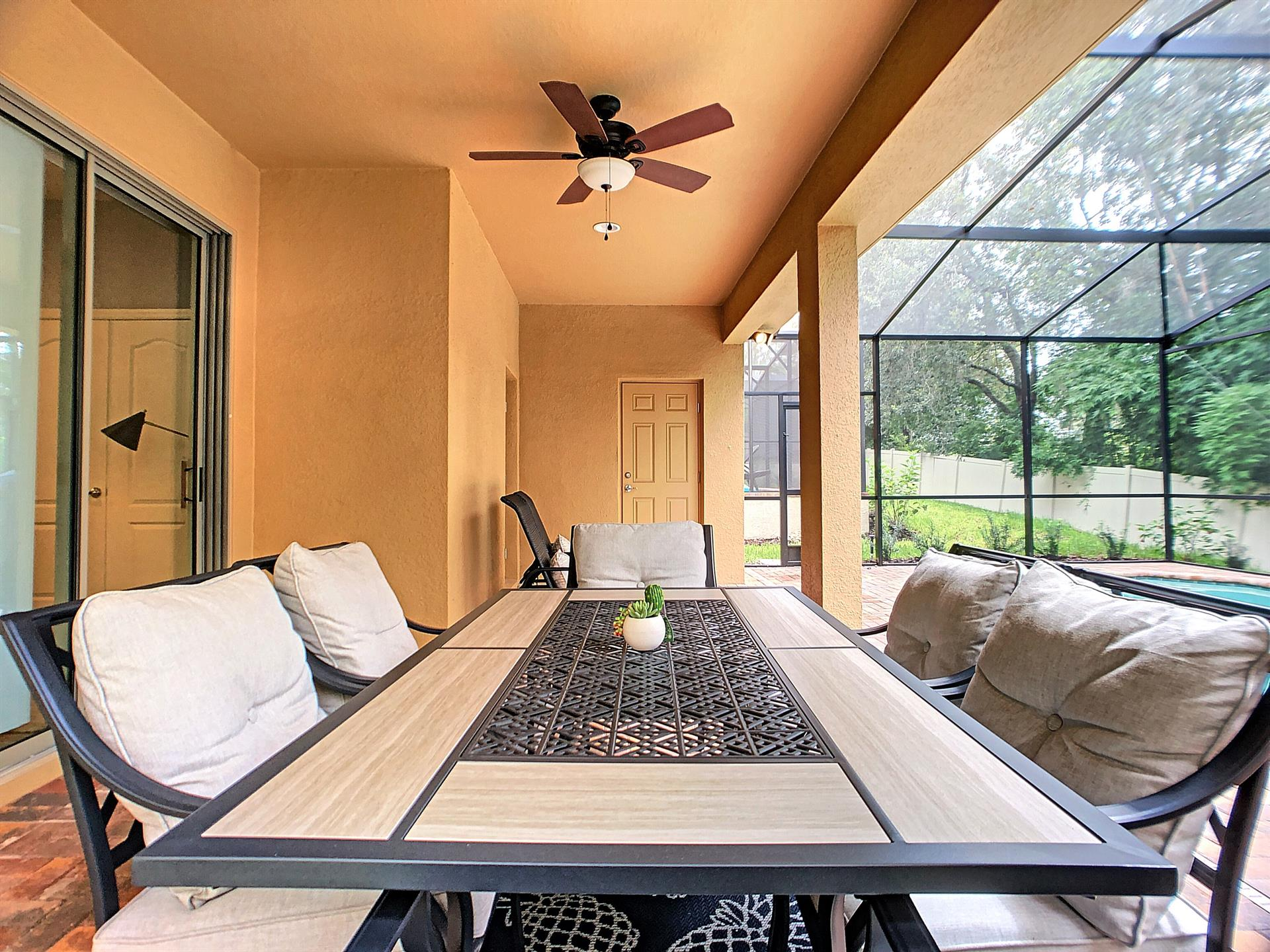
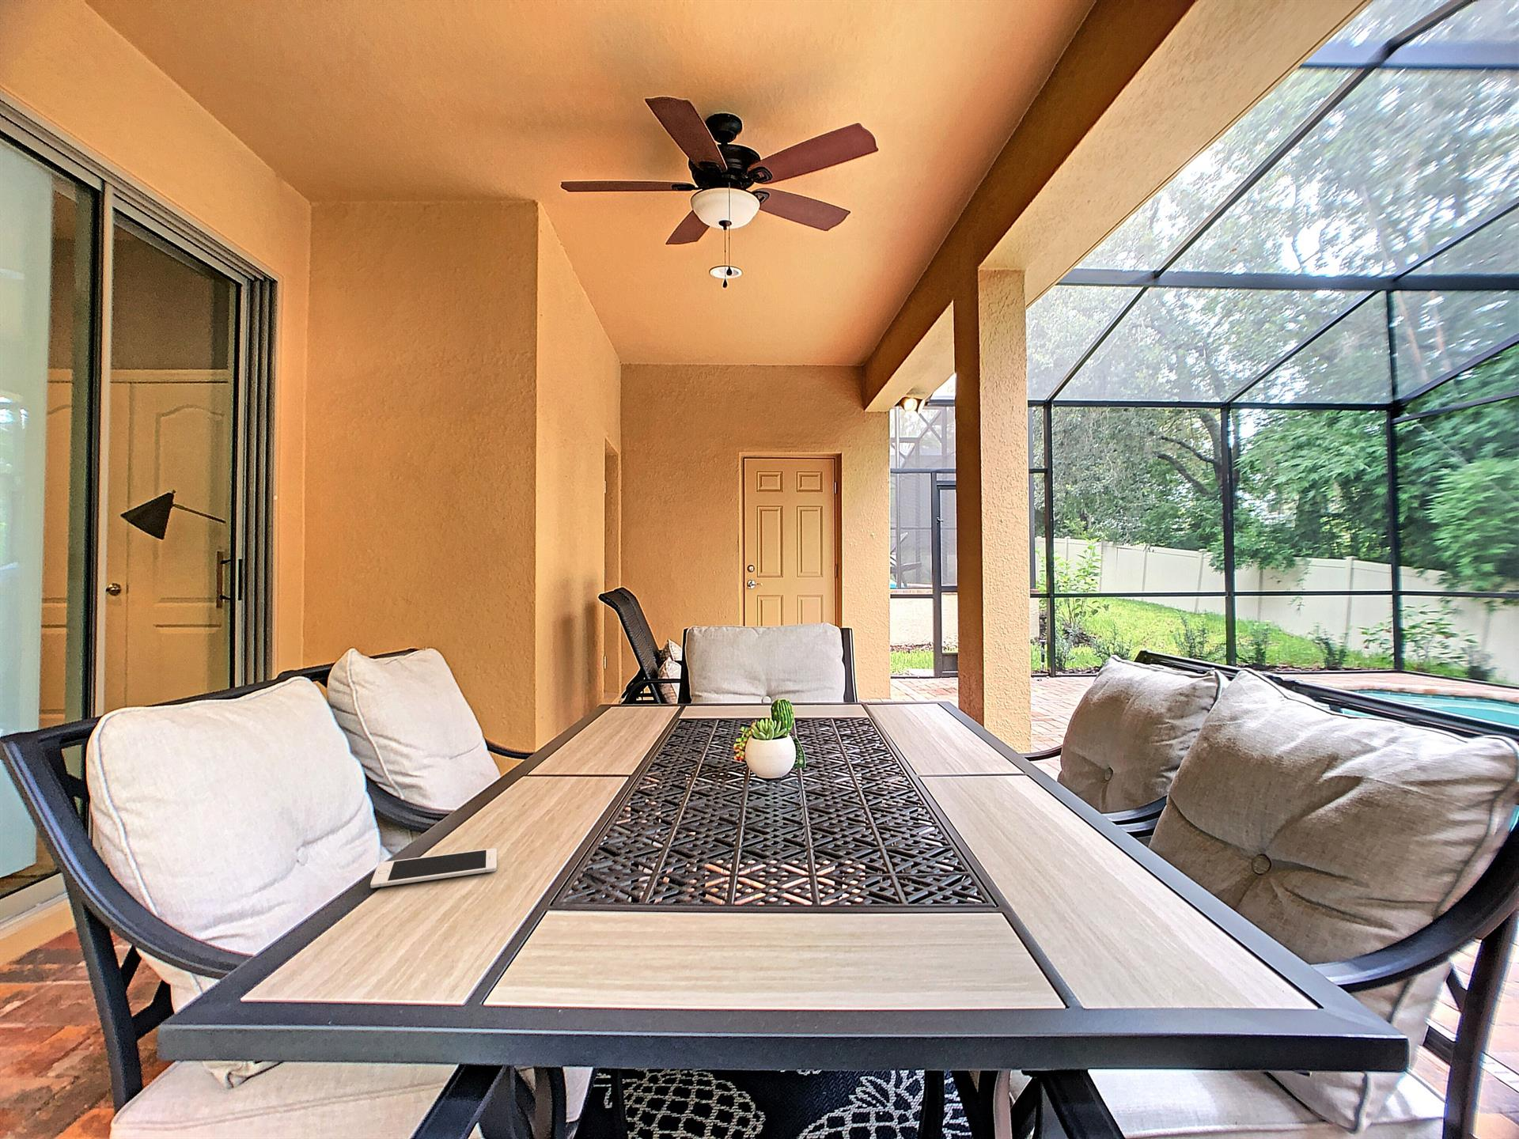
+ cell phone [370,848,498,889]
